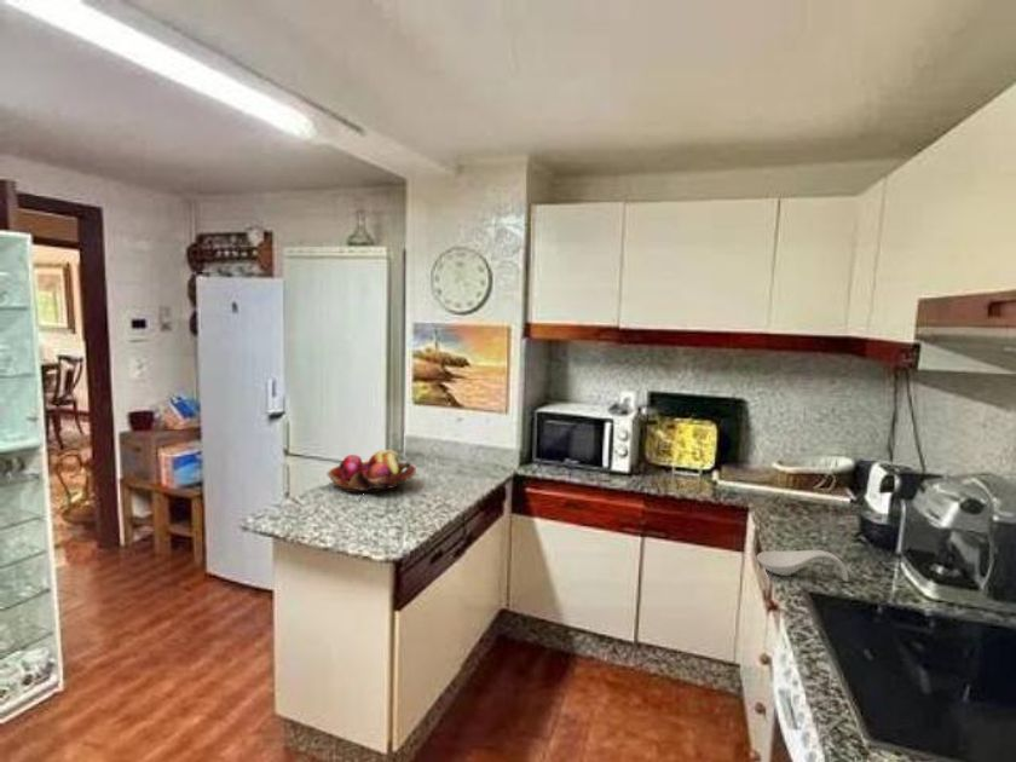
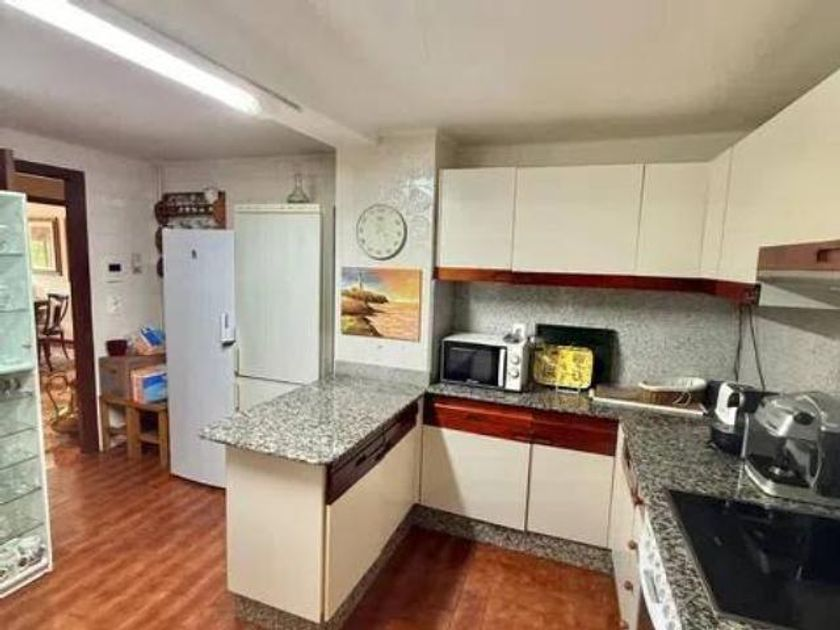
- fruit basket [325,449,417,493]
- spoon rest [756,549,849,583]
